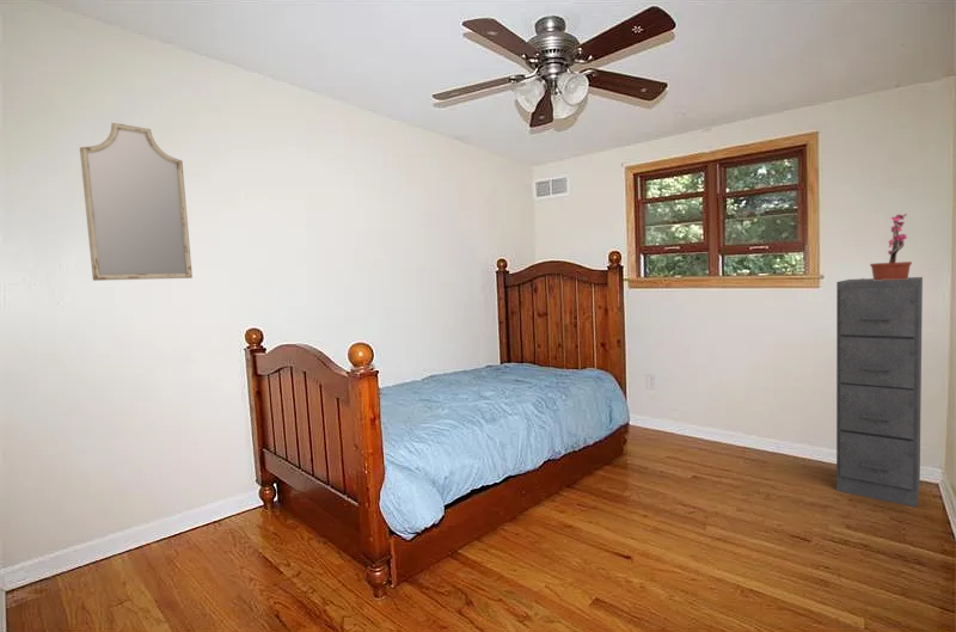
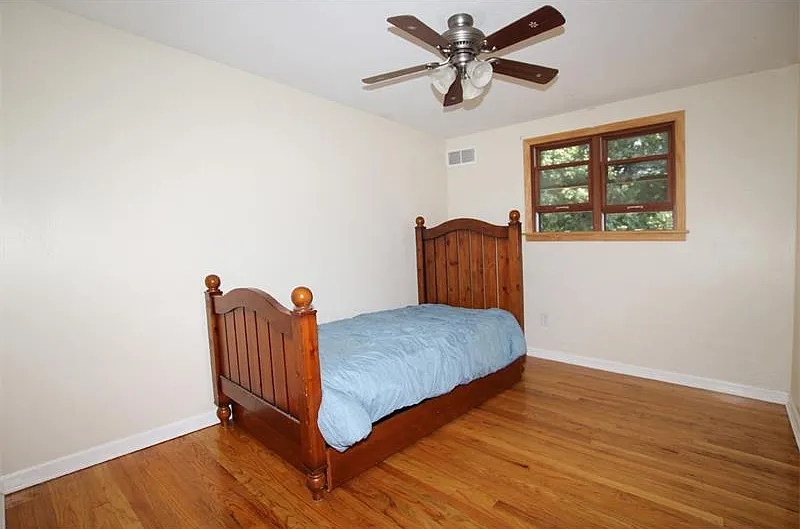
- filing cabinet [835,276,924,509]
- potted plant [858,213,913,281]
- home mirror [79,122,194,282]
